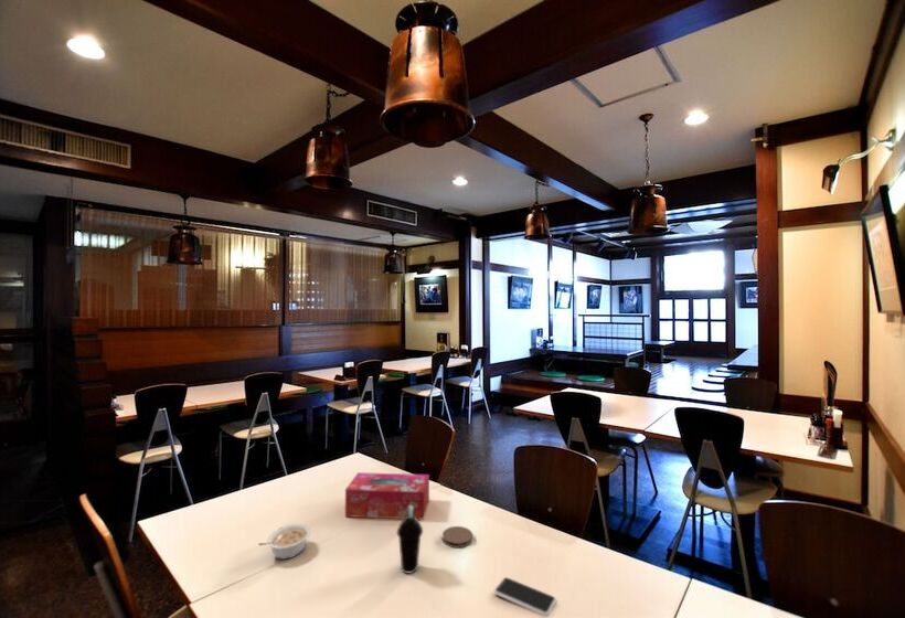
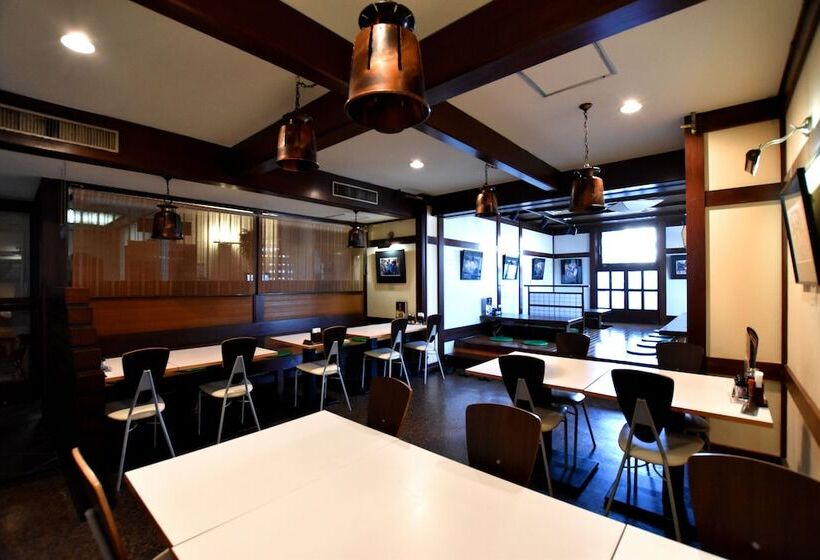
- tissue box [344,471,430,521]
- coaster [441,525,473,548]
- legume [257,523,312,561]
- smartphone [493,576,557,617]
- cup [396,505,424,574]
